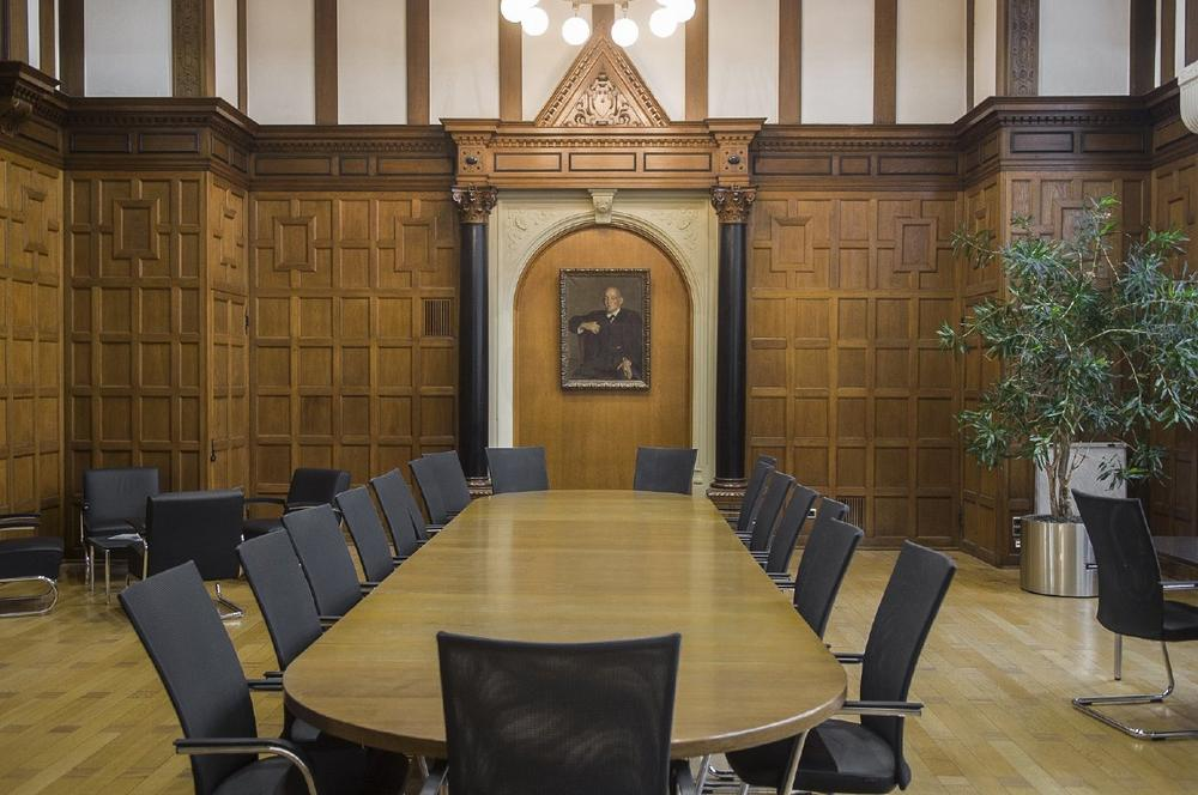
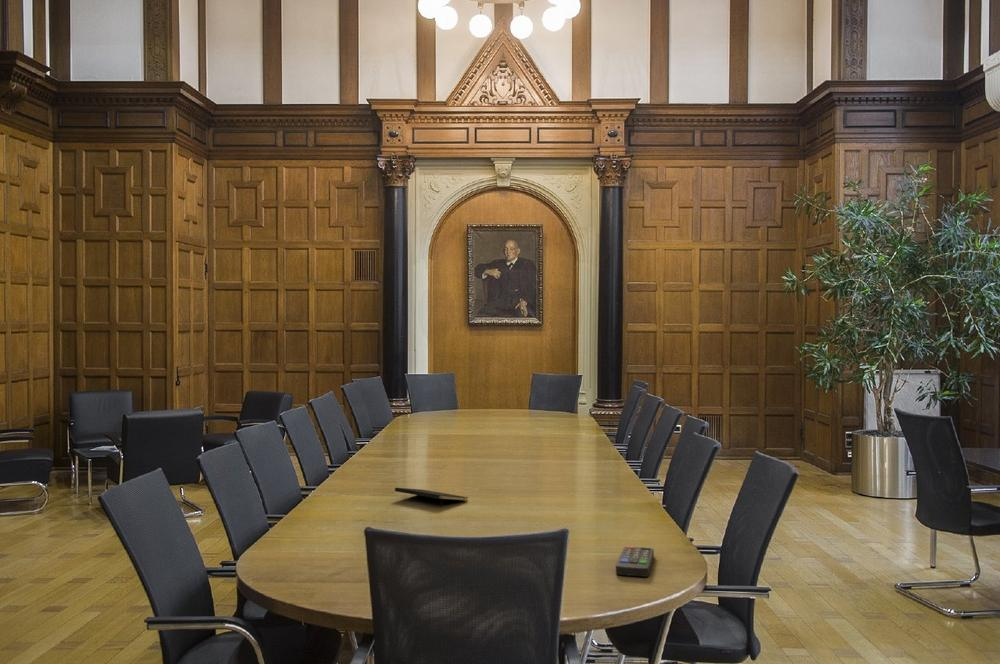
+ notepad [394,487,469,509]
+ remote control [615,545,655,578]
